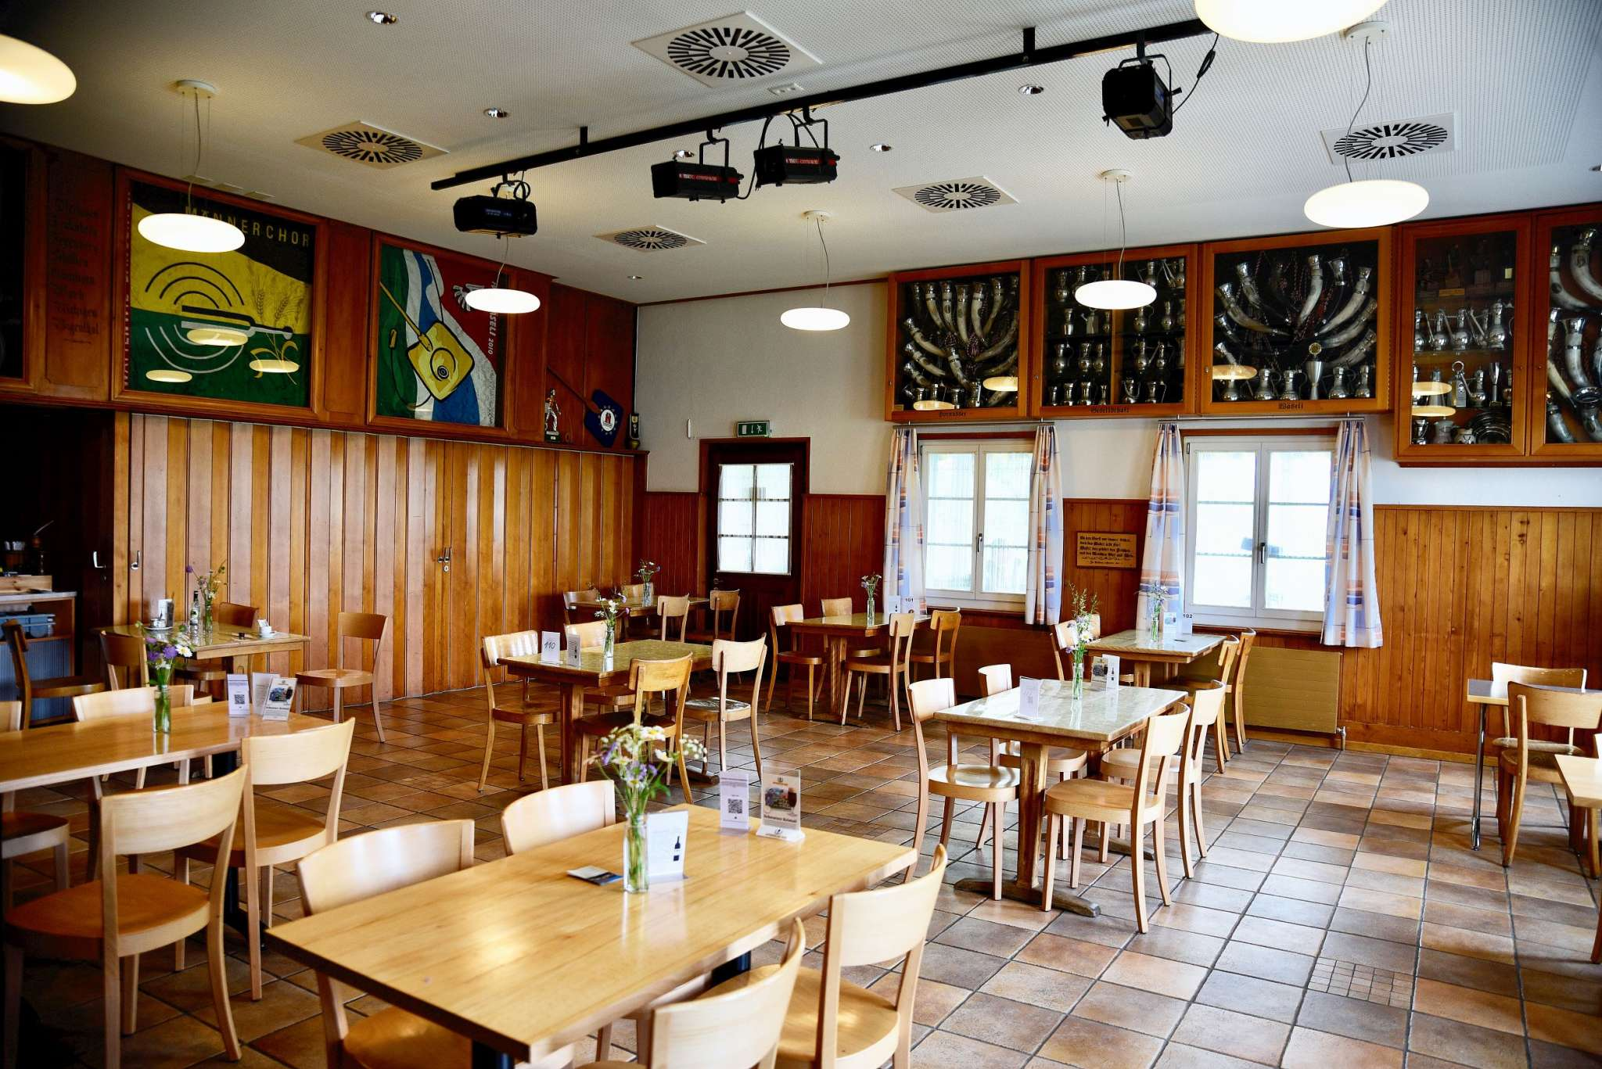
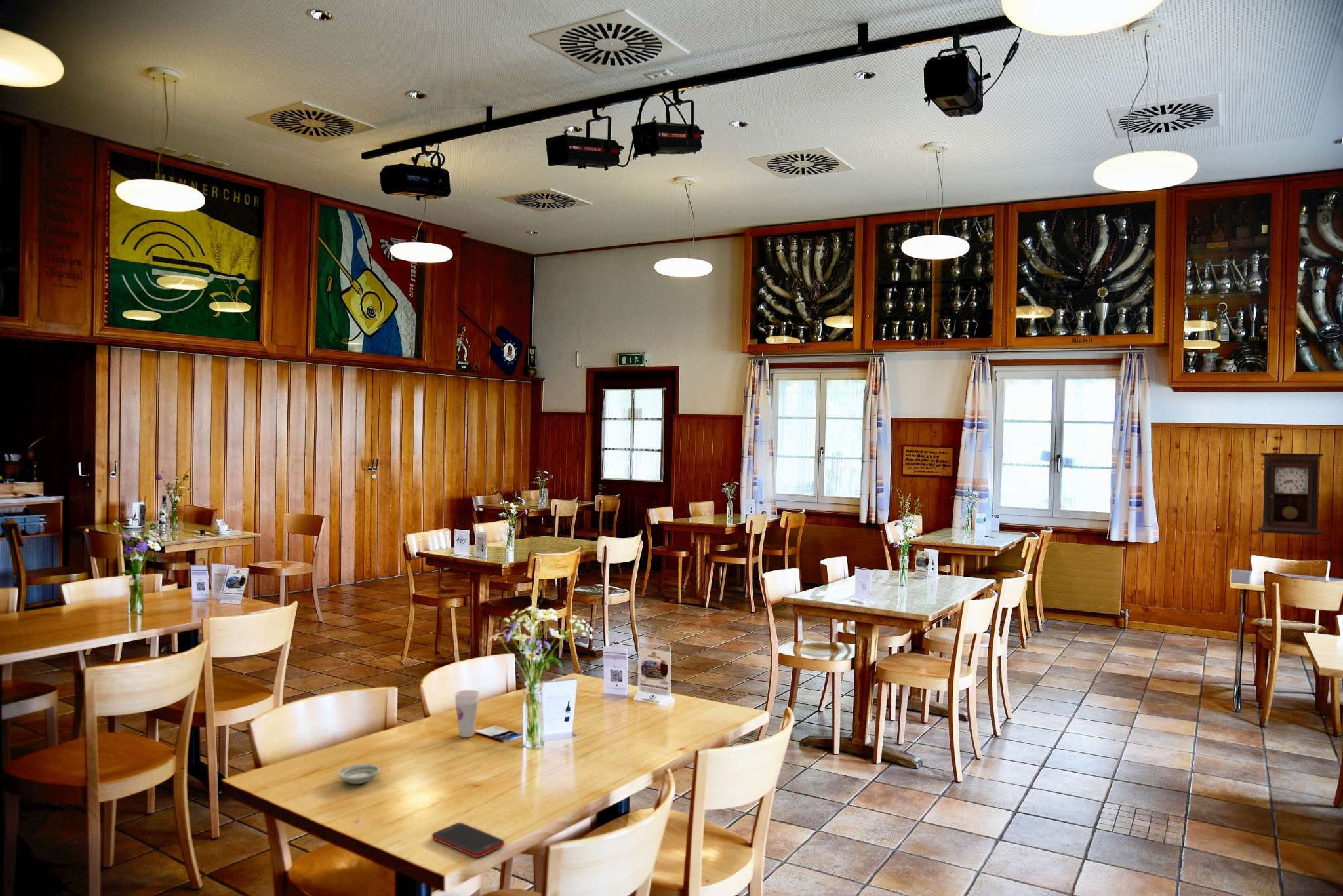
+ cell phone [431,822,505,858]
+ cup [454,689,480,738]
+ saucer [337,763,381,785]
+ pendulum clock [1257,452,1324,536]
